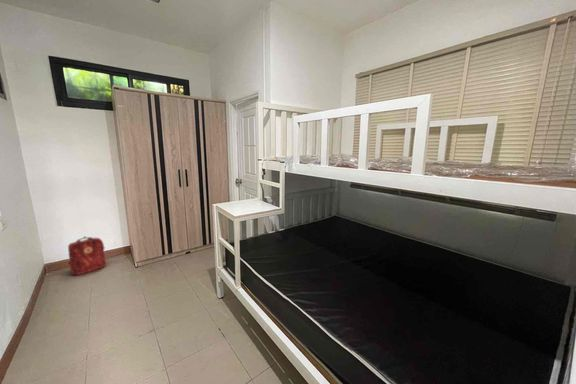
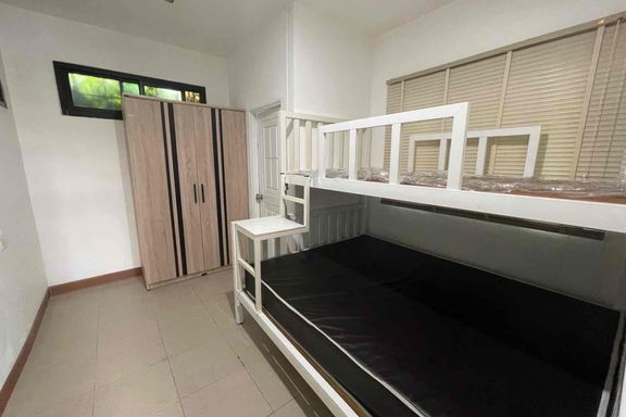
- backpack [67,236,107,276]
